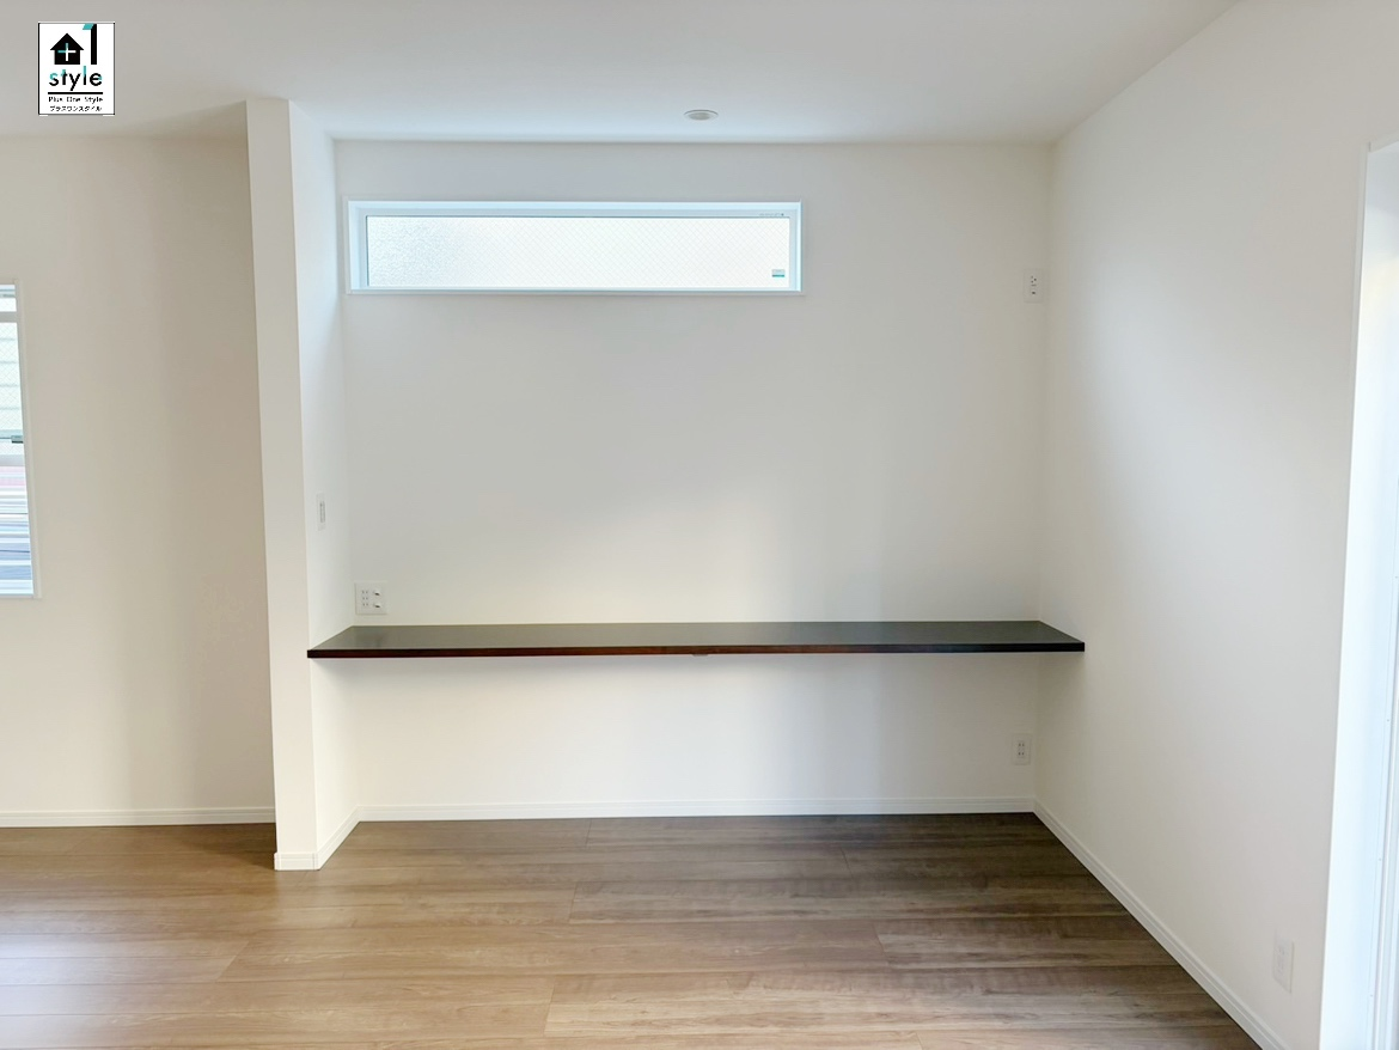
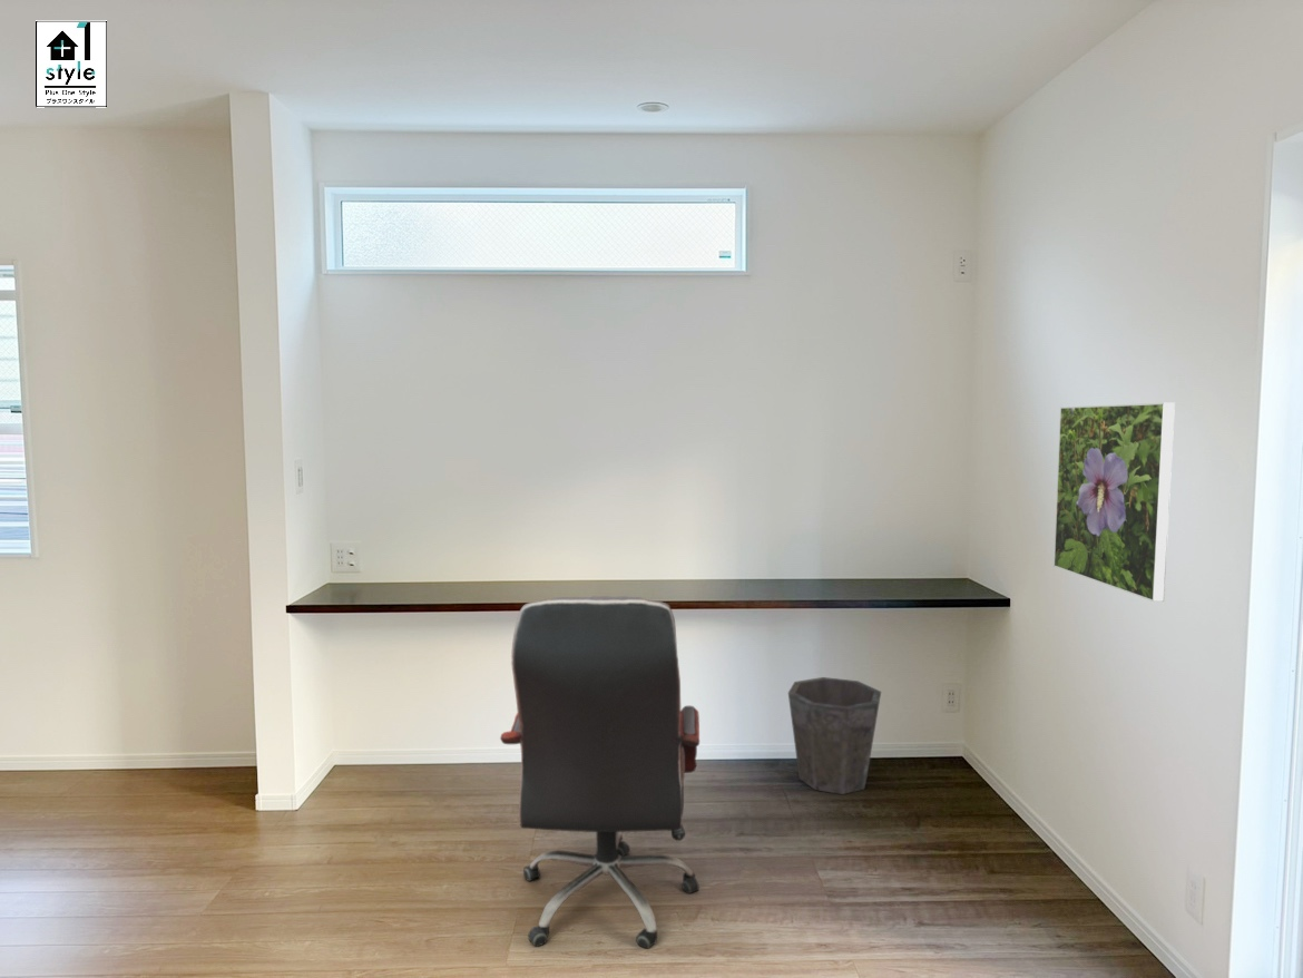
+ office chair [499,595,701,950]
+ waste bin [787,676,882,795]
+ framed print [1052,402,1176,603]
